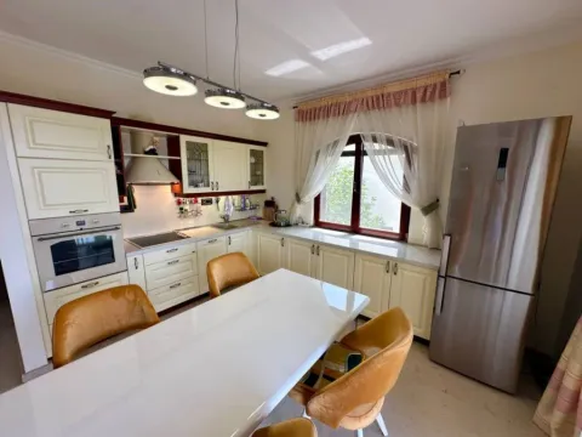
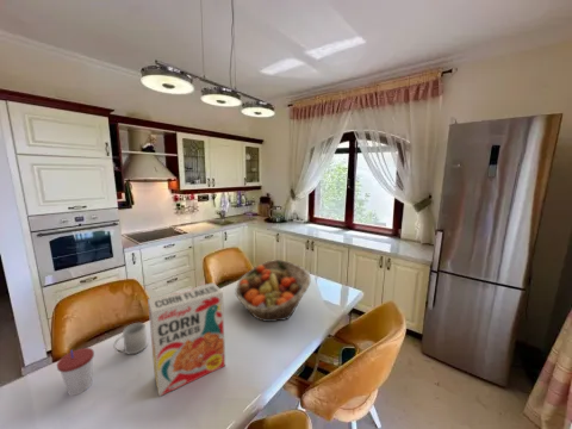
+ mug [113,322,148,356]
+ fruit basket [235,259,312,323]
+ cereal box [147,281,226,398]
+ cup [56,347,95,397]
